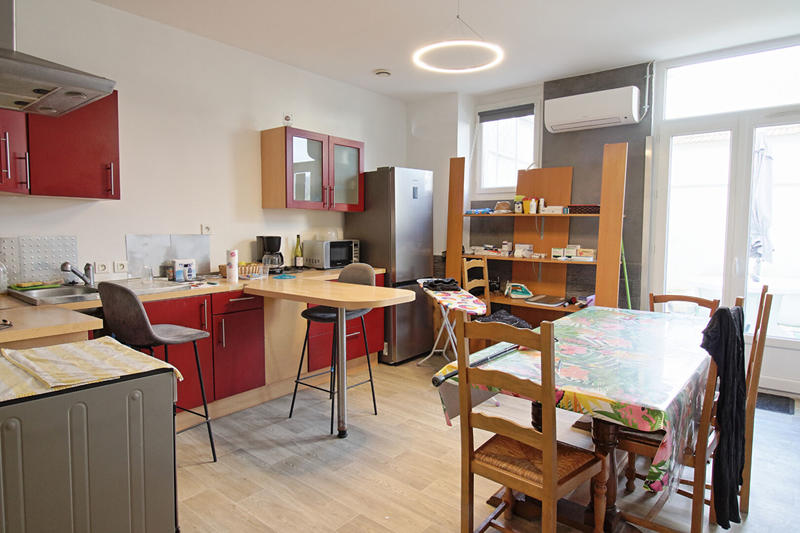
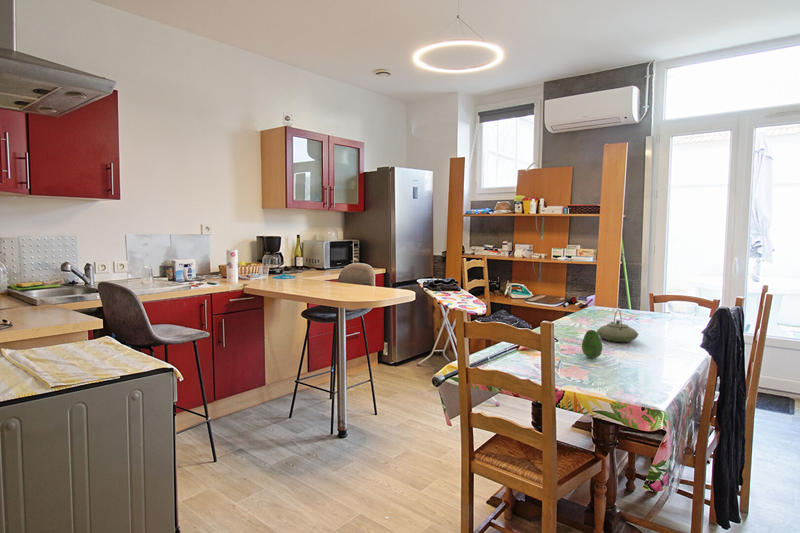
+ fruit [581,329,603,359]
+ teapot [596,309,640,343]
